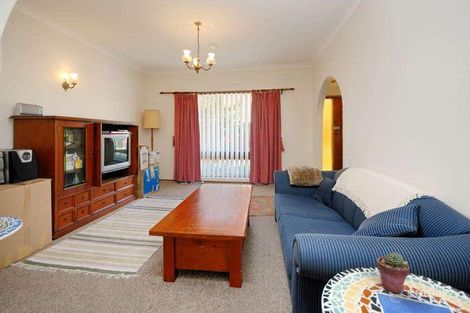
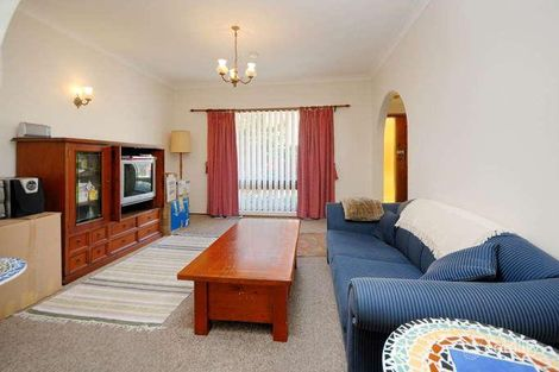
- potted succulent [376,251,411,294]
